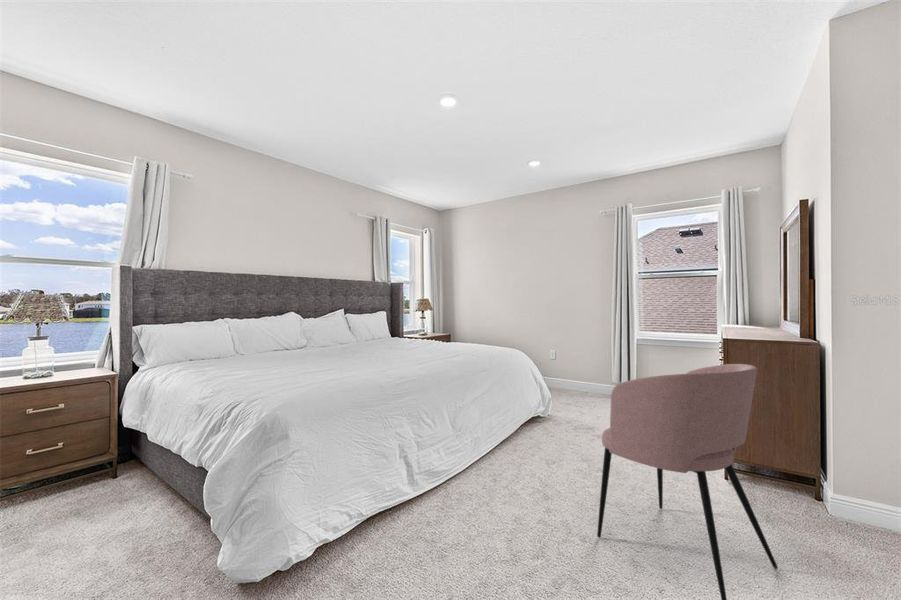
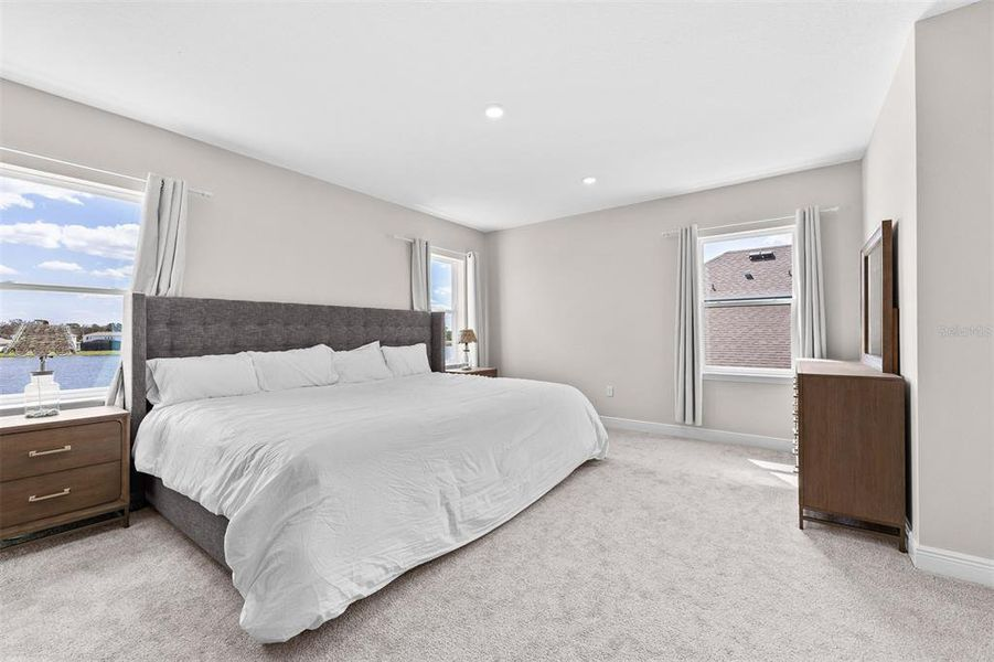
- armchair [596,363,779,600]
